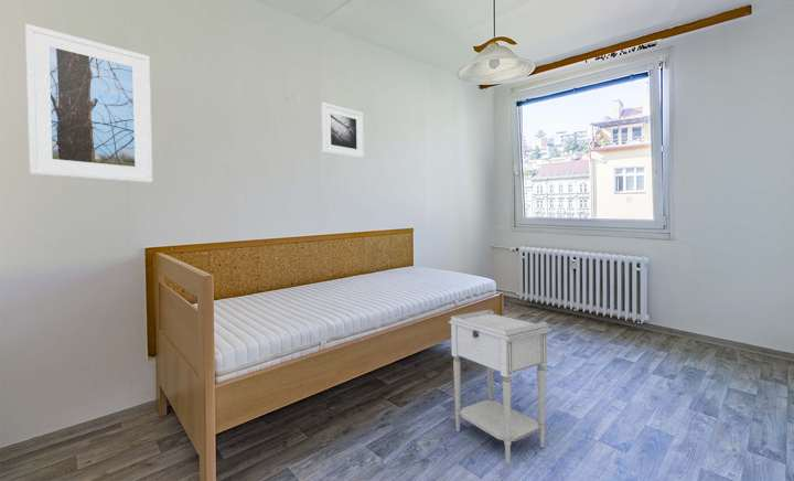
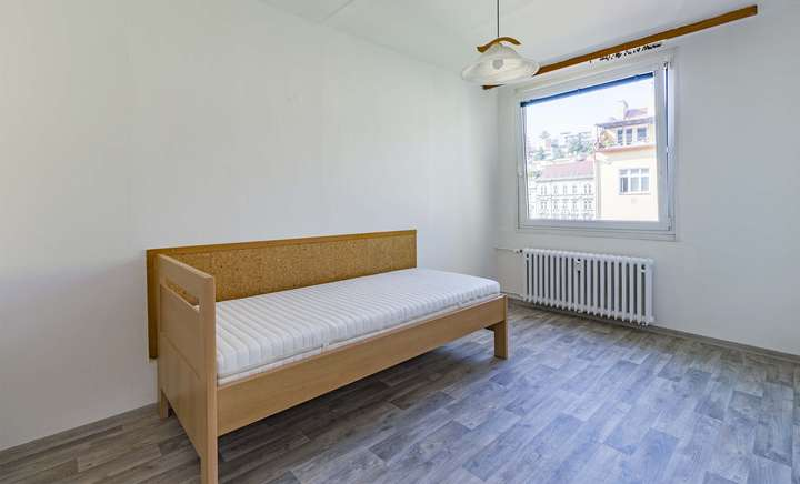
- nightstand [448,309,552,466]
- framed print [321,101,365,160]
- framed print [24,23,153,184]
